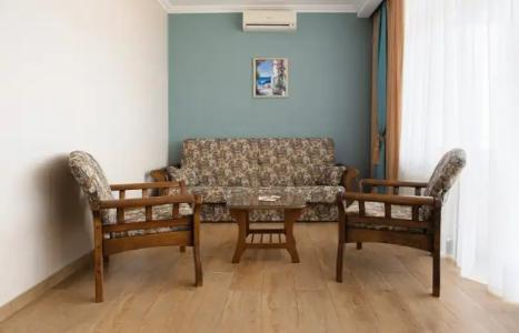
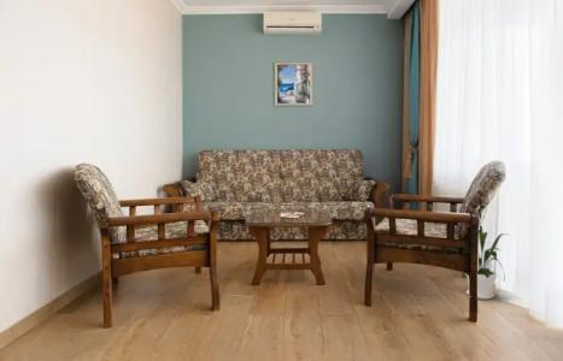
+ house plant [461,224,511,301]
